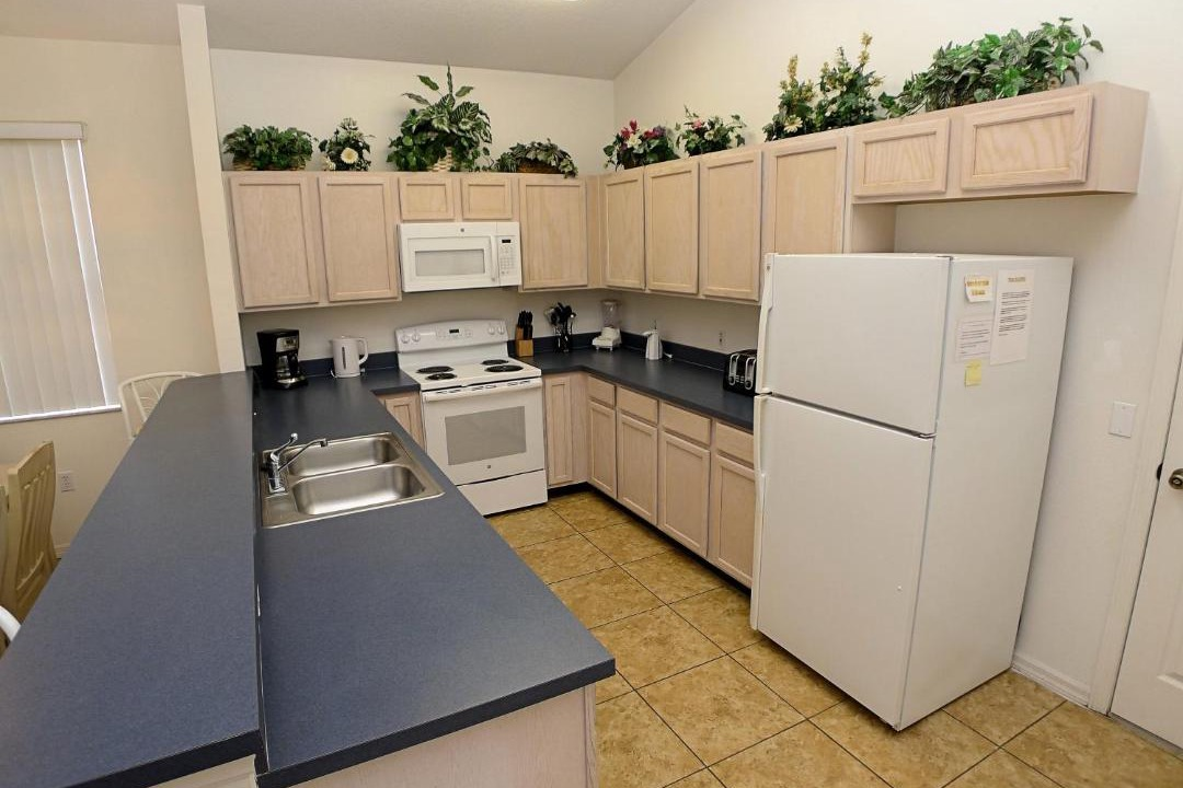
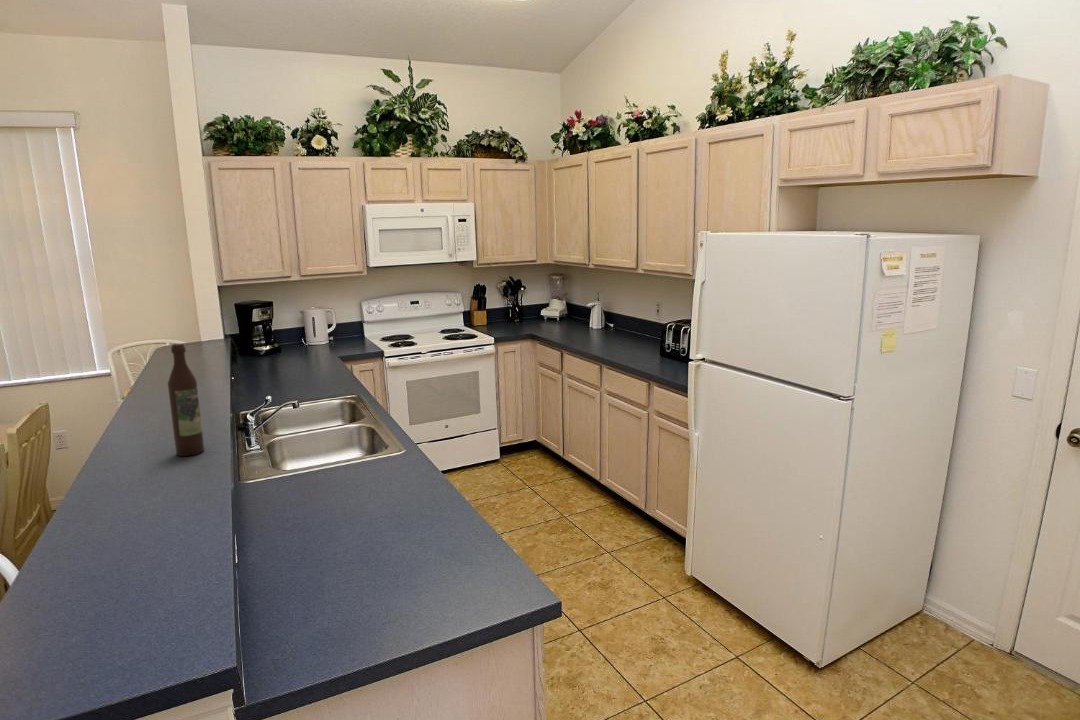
+ wine bottle [167,343,205,457]
